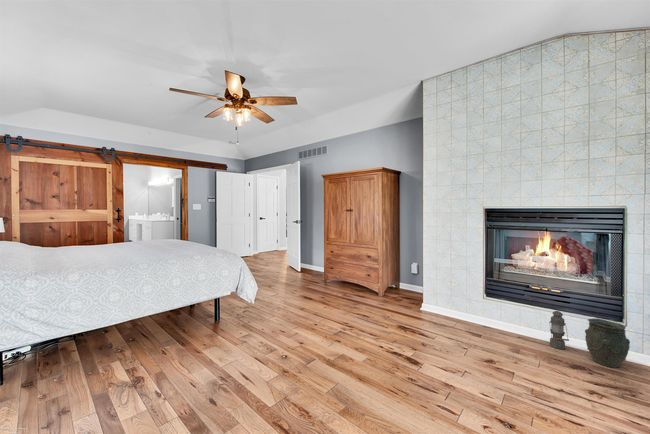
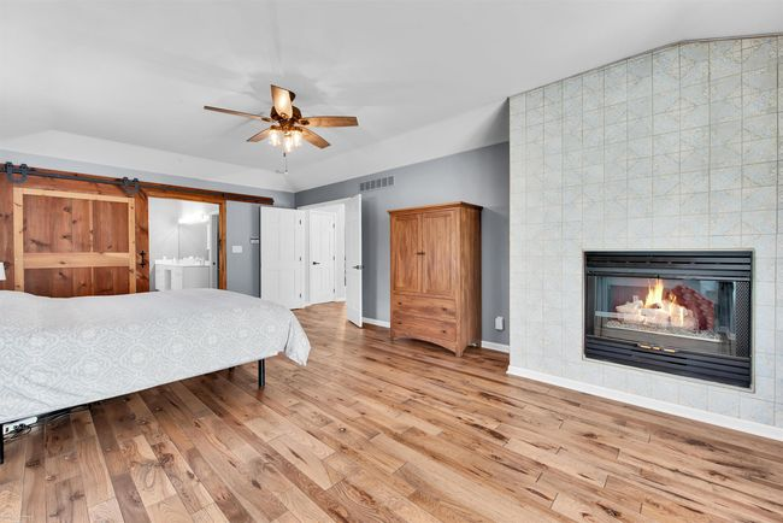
- vase [584,318,631,369]
- lantern [548,310,570,350]
